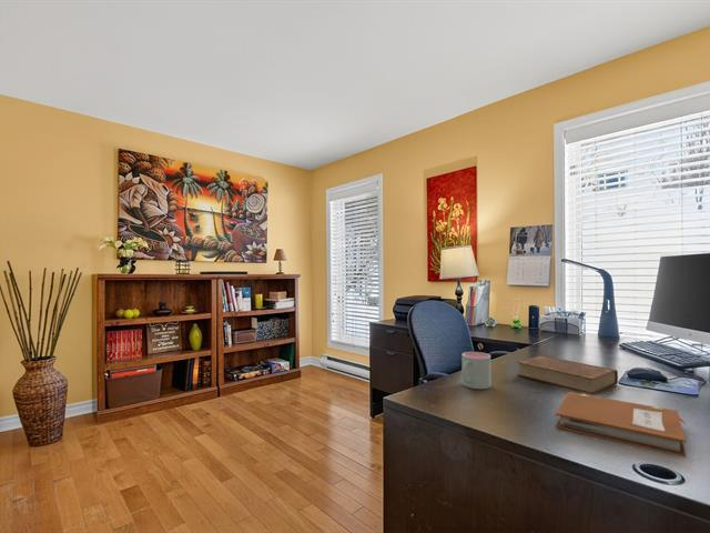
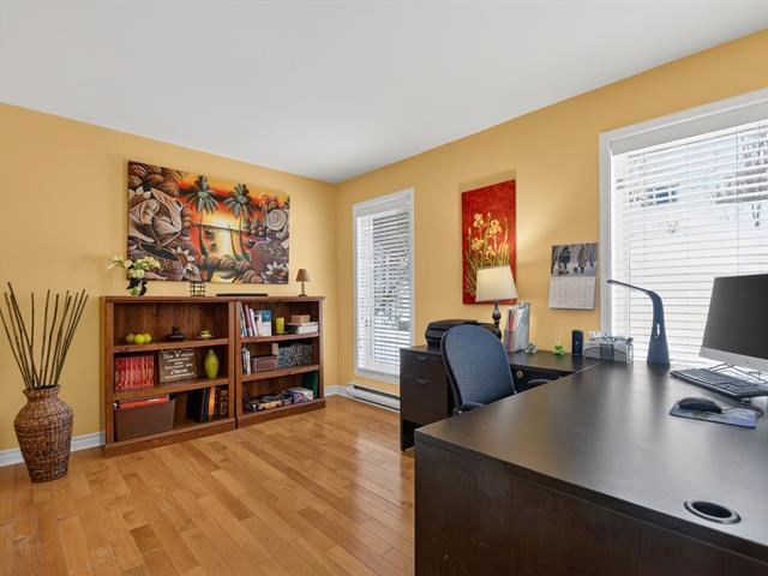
- mug [460,351,493,390]
- book [516,354,619,395]
- notebook [555,391,687,459]
